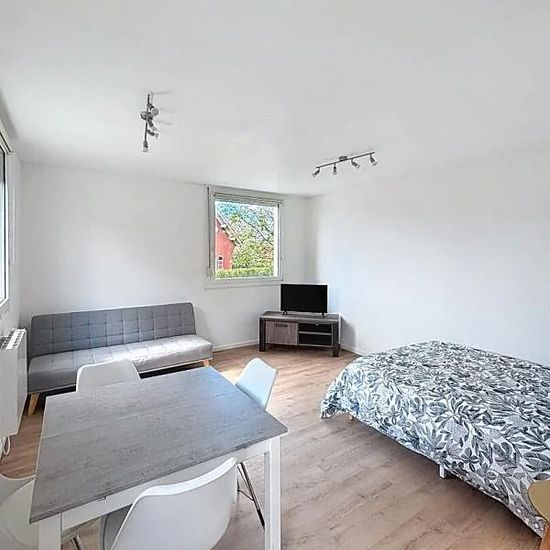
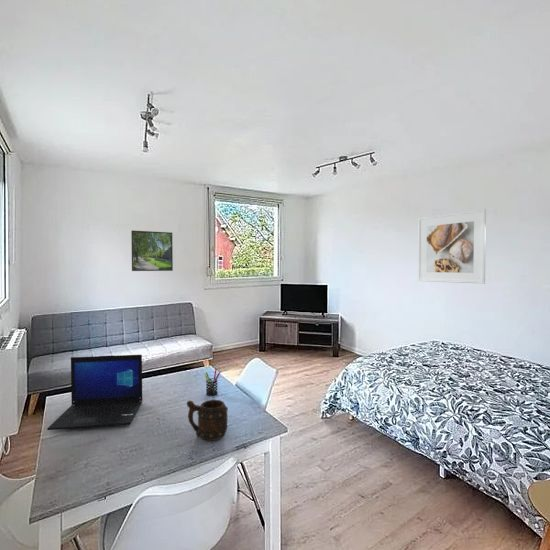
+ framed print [130,229,174,272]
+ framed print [417,208,487,285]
+ pen holder [204,368,222,397]
+ mug [186,399,229,442]
+ laptop [46,354,143,431]
